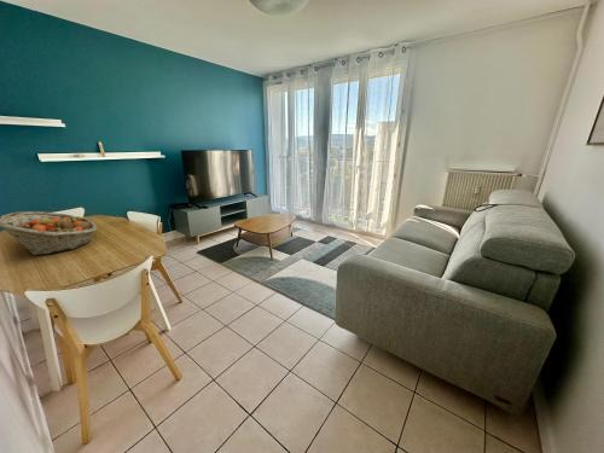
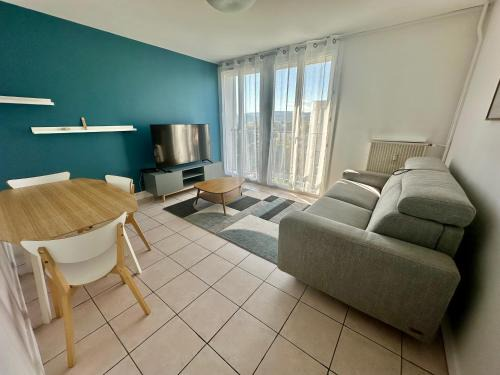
- fruit basket [0,210,98,256]
